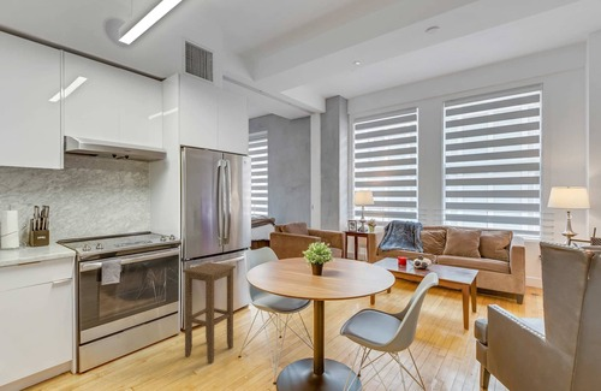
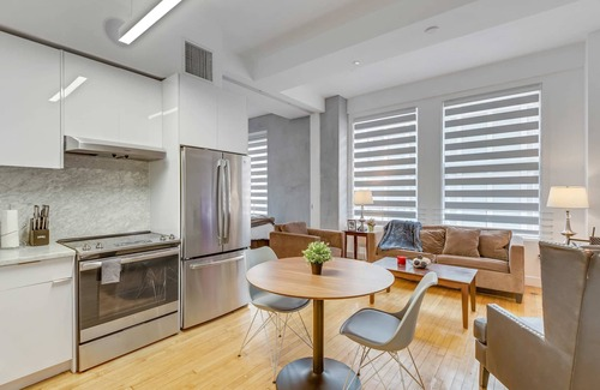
- stool [182,261,237,366]
